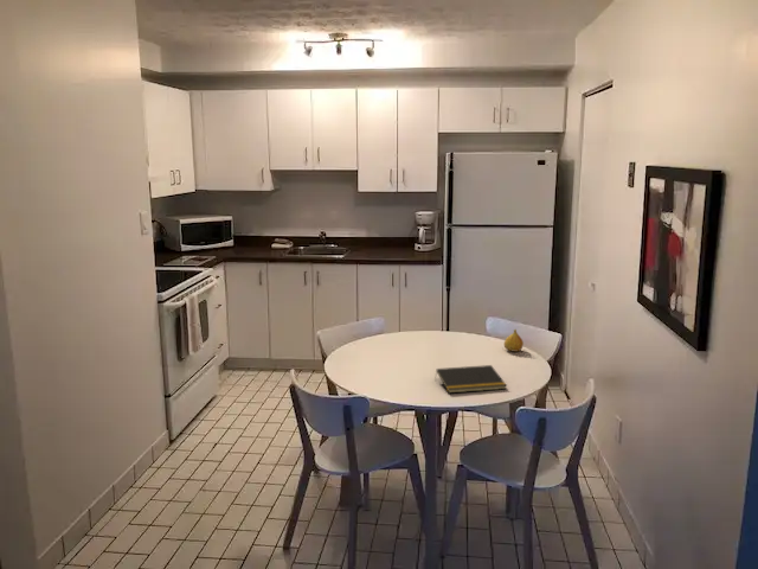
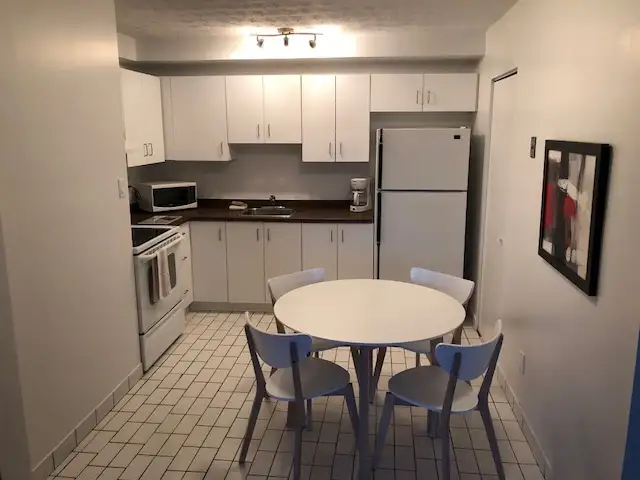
- notepad [433,364,508,395]
- fruit [503,328,525,352]
